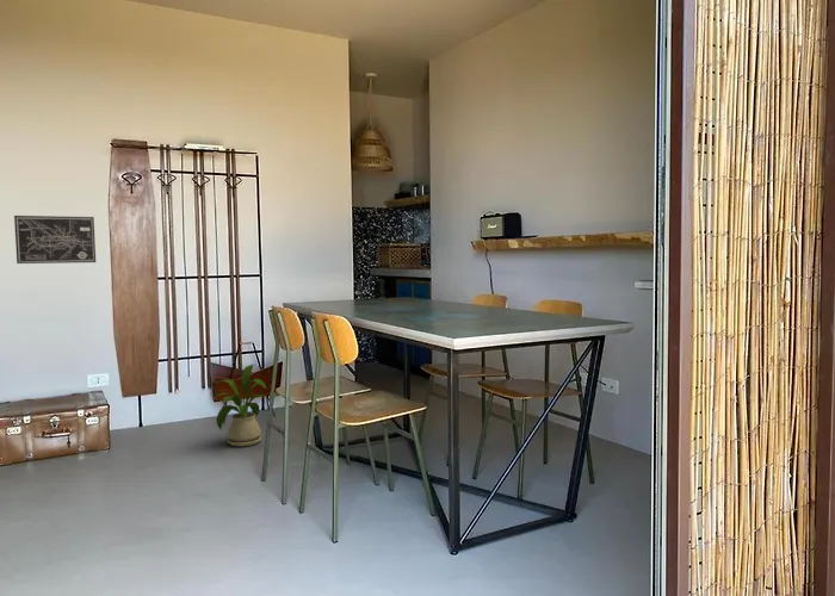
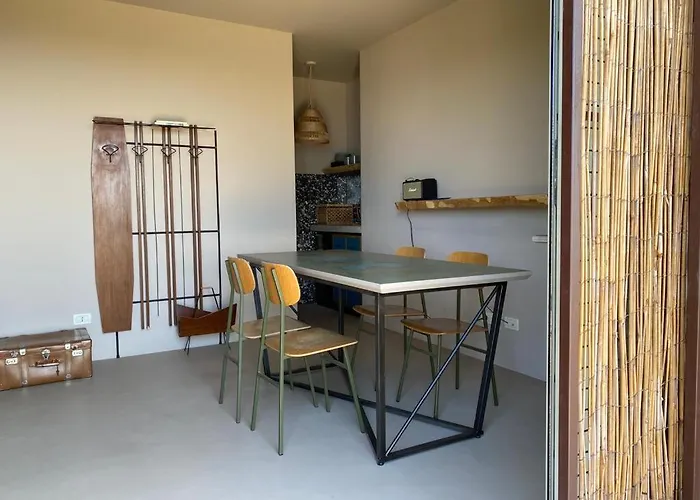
- wall art [13,215,97,265]
- house plant [215,364,270,447]
